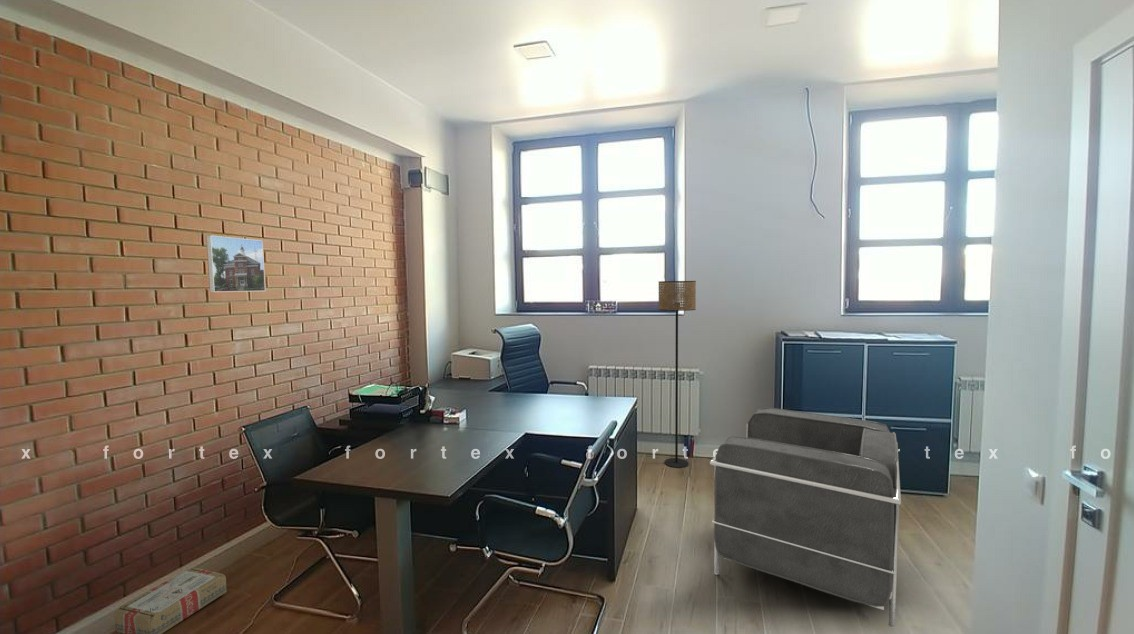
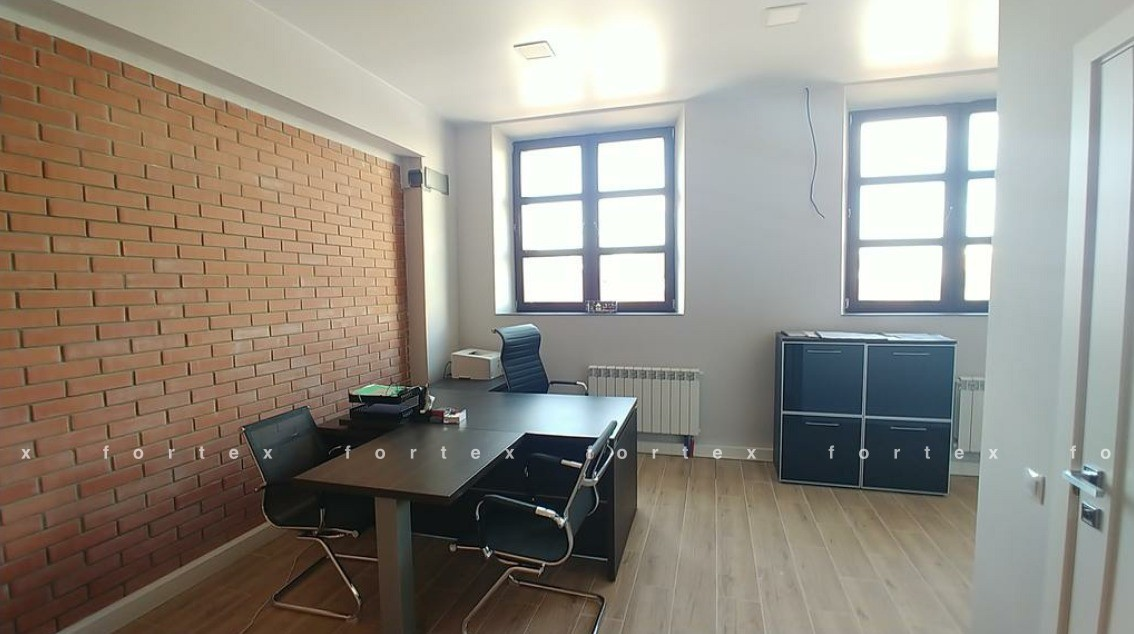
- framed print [205,234,267,293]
- floor lamp [657,280,697,469]
- armchair [709,407,902,629]
- carton [113,567,228,634]
